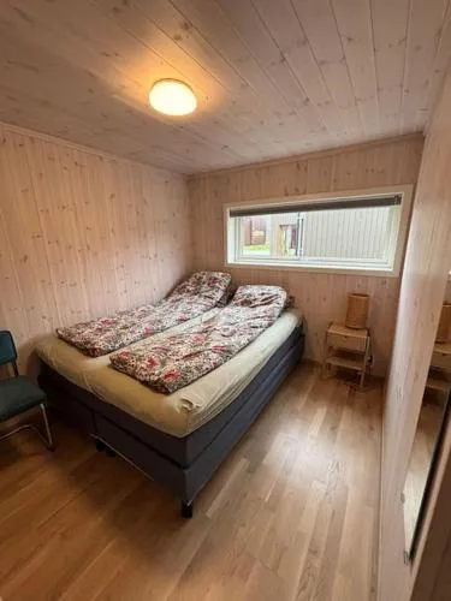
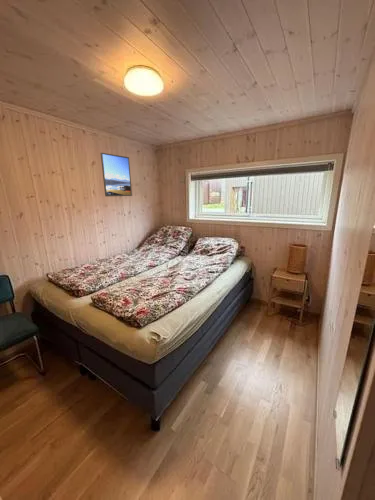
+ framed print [100,152,133,197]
